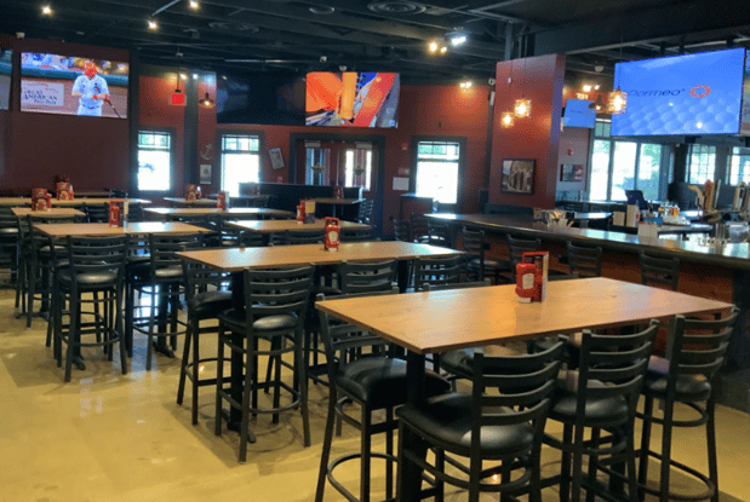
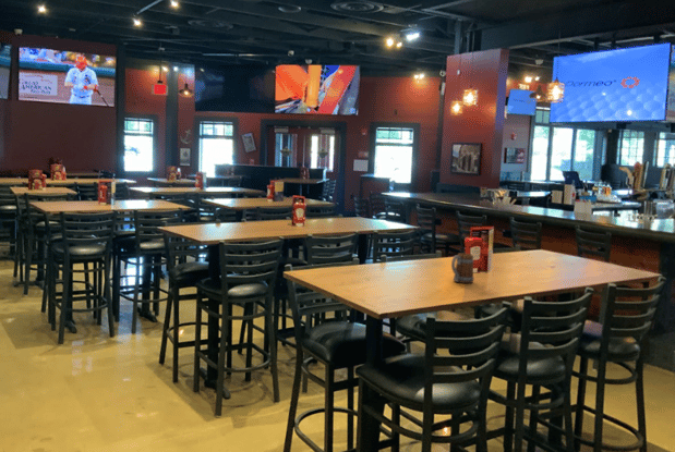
+ beer mug [450,253,474,284]
